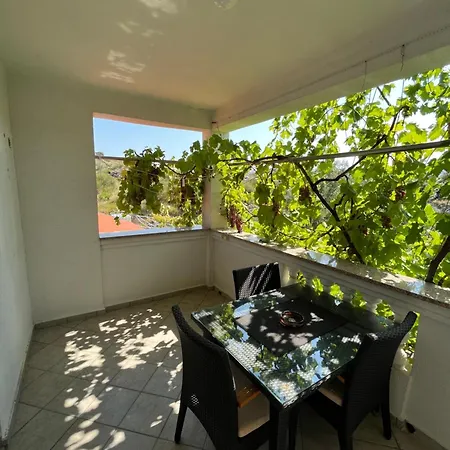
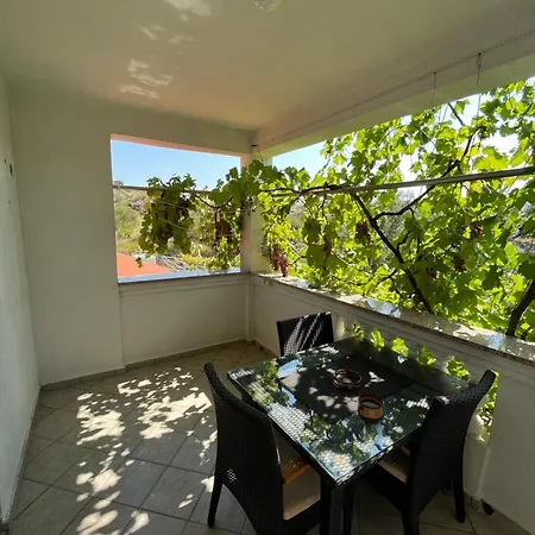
+ cup [357,392,384,424]
